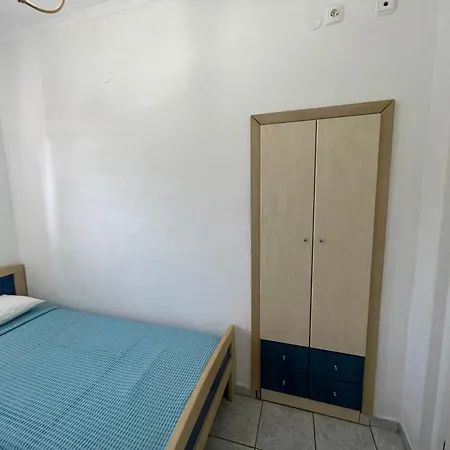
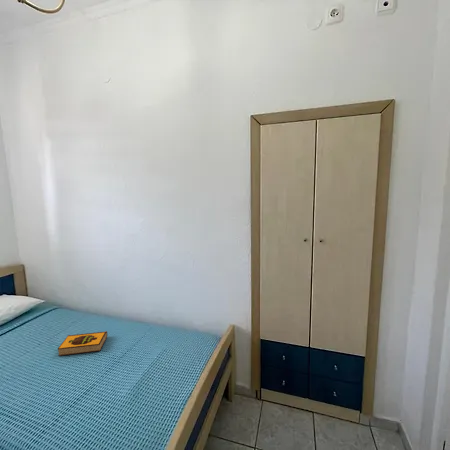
+ hardback book [57,330,108,357]
